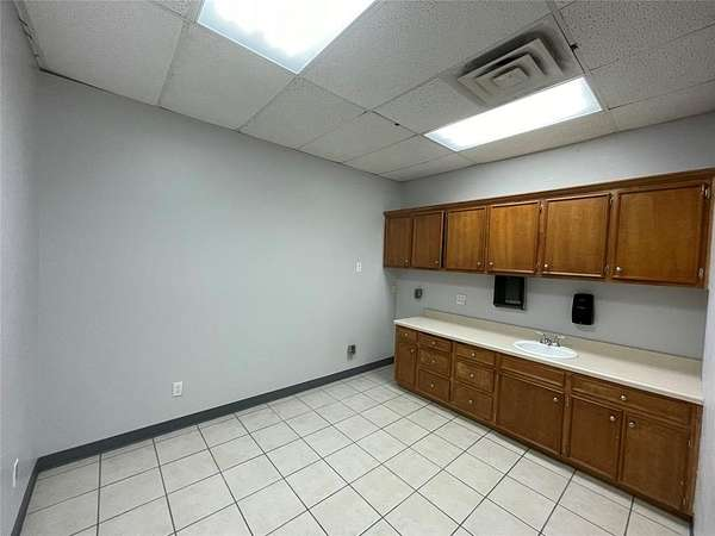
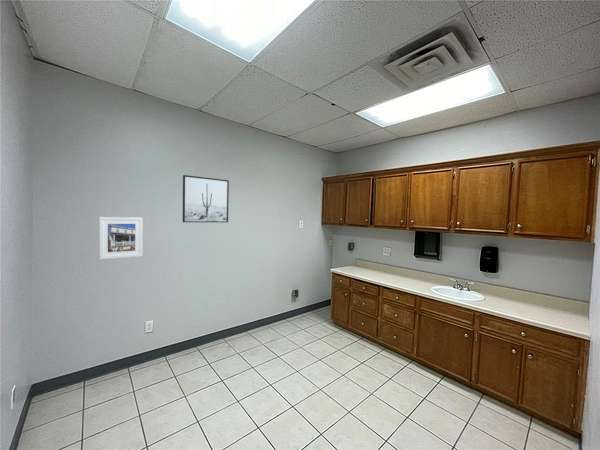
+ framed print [98,216,144,260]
+ wall art [182,174,230,223]
